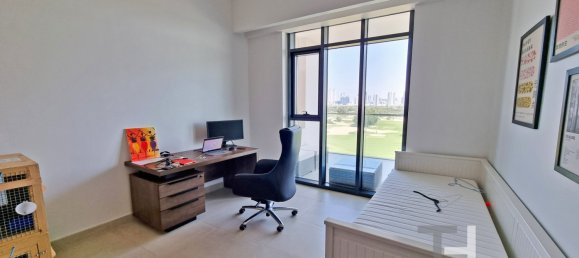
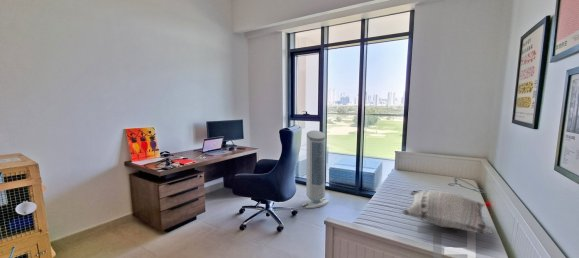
+ decorative pillow [401,189,494,234]
+ air purifier [301,130,330,209]
